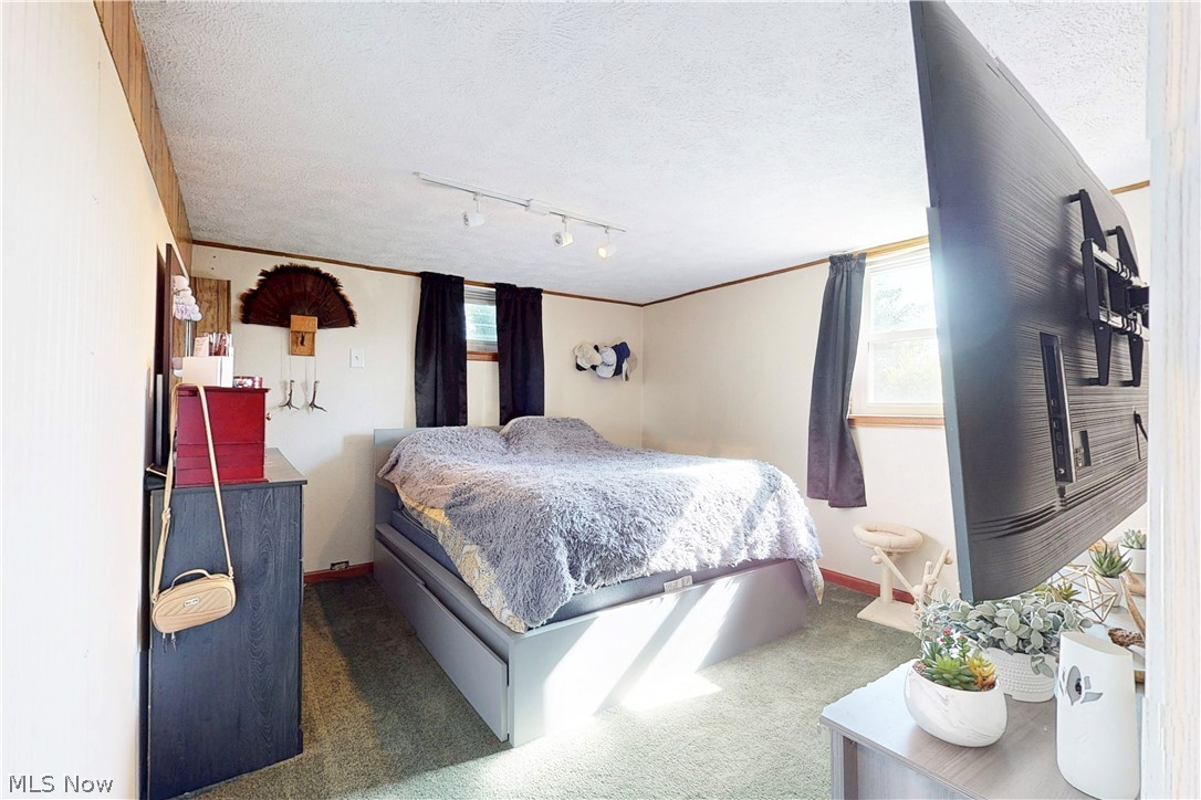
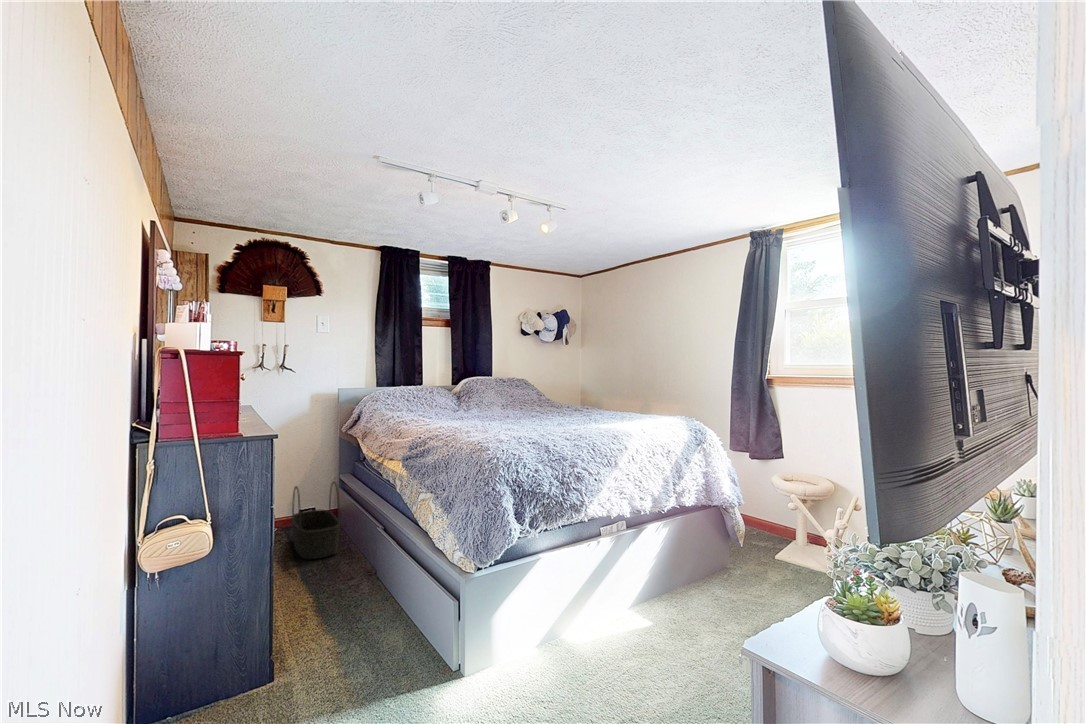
+ basket [291,480,341,560]
